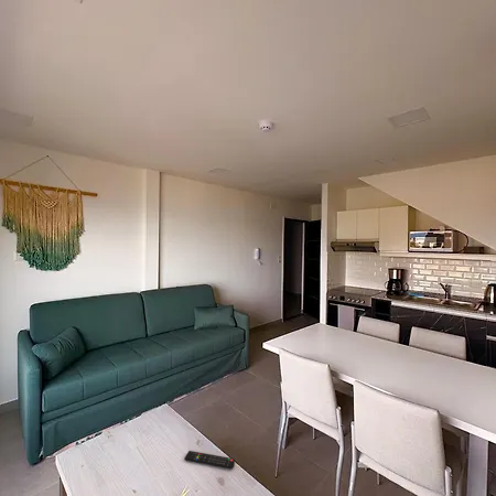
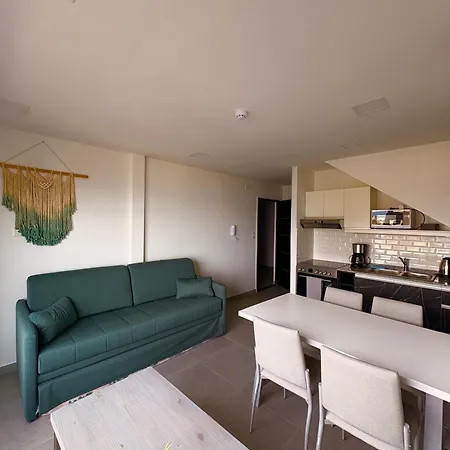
- remote control [183,450,236,470]
